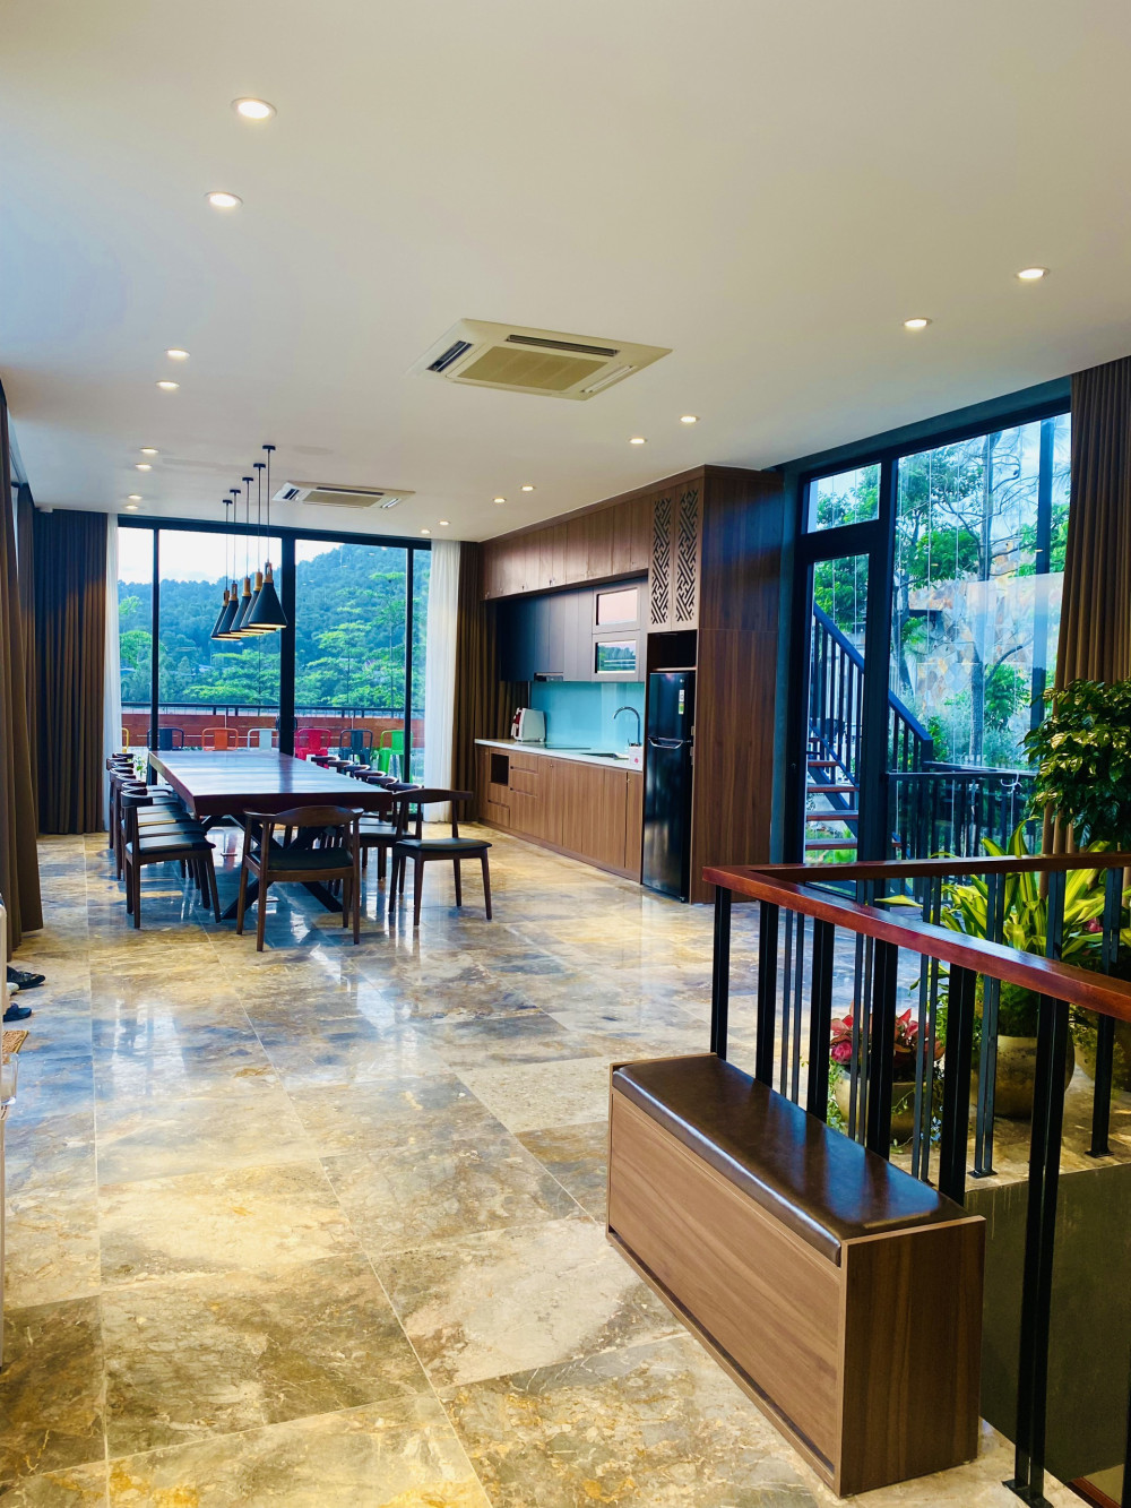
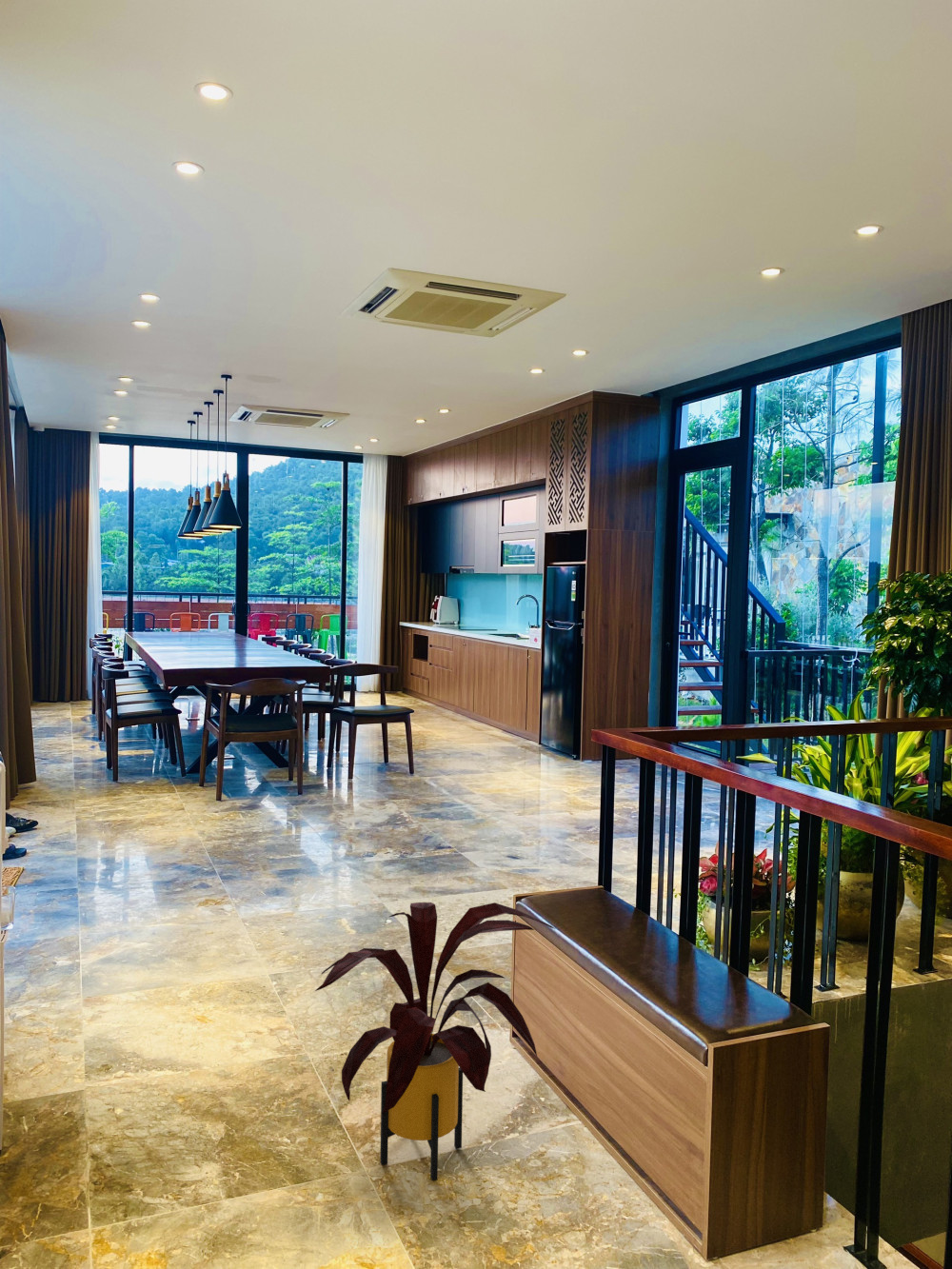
+ house plant [314,902,556,1181]
